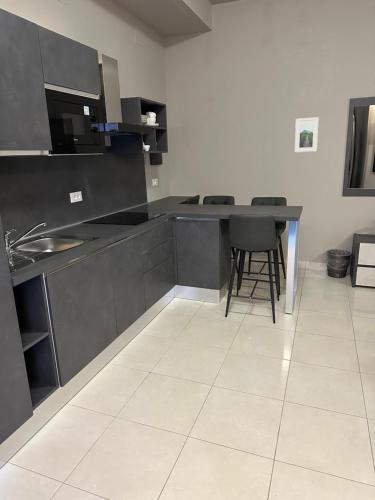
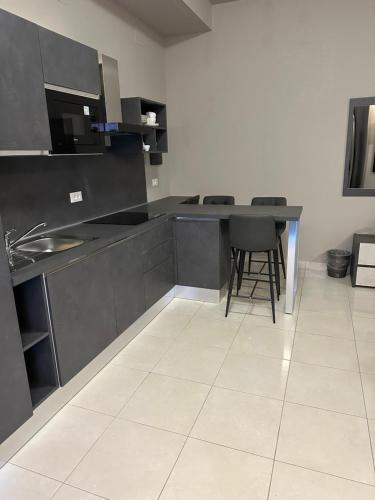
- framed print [294,116,320,153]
